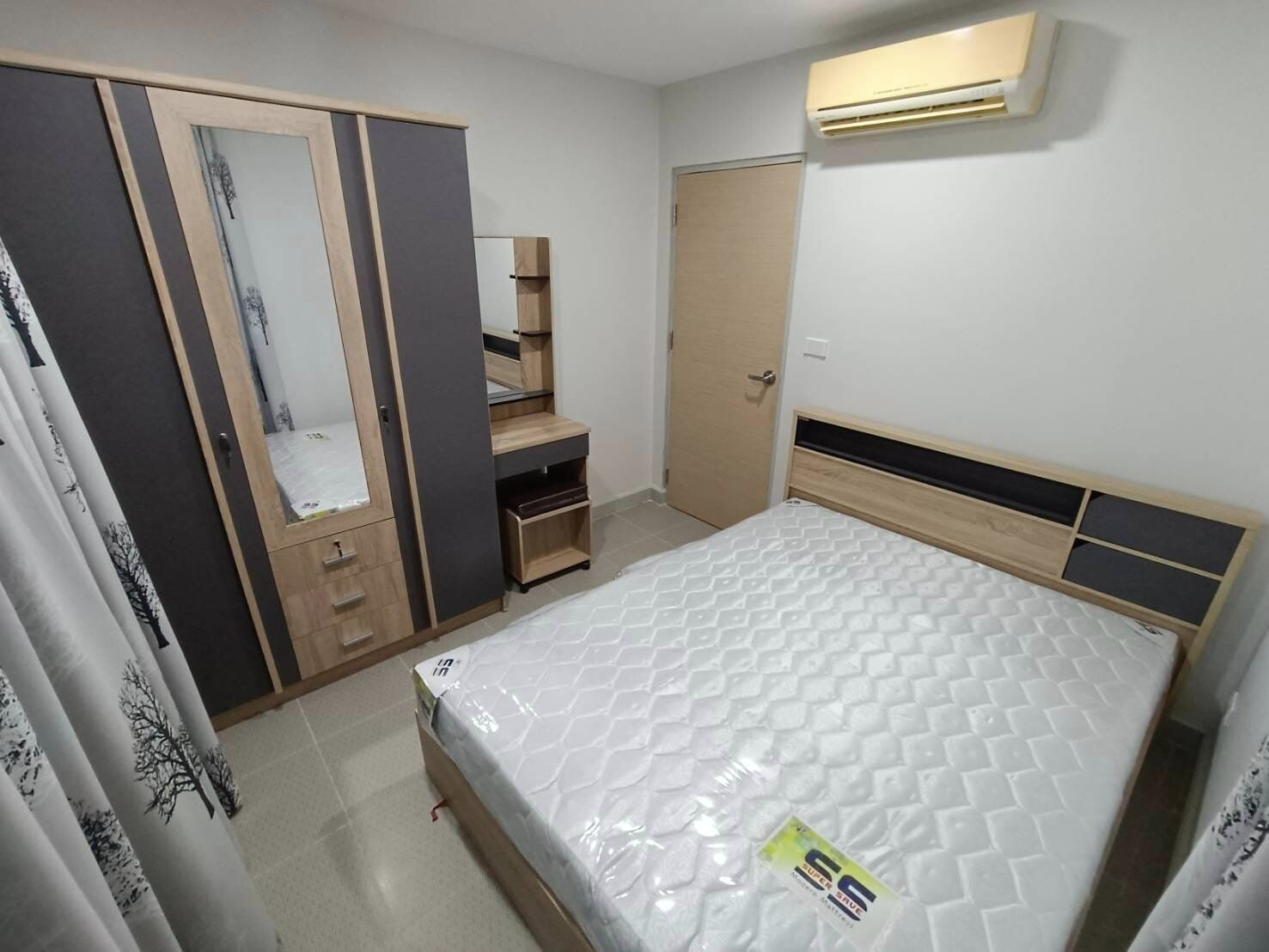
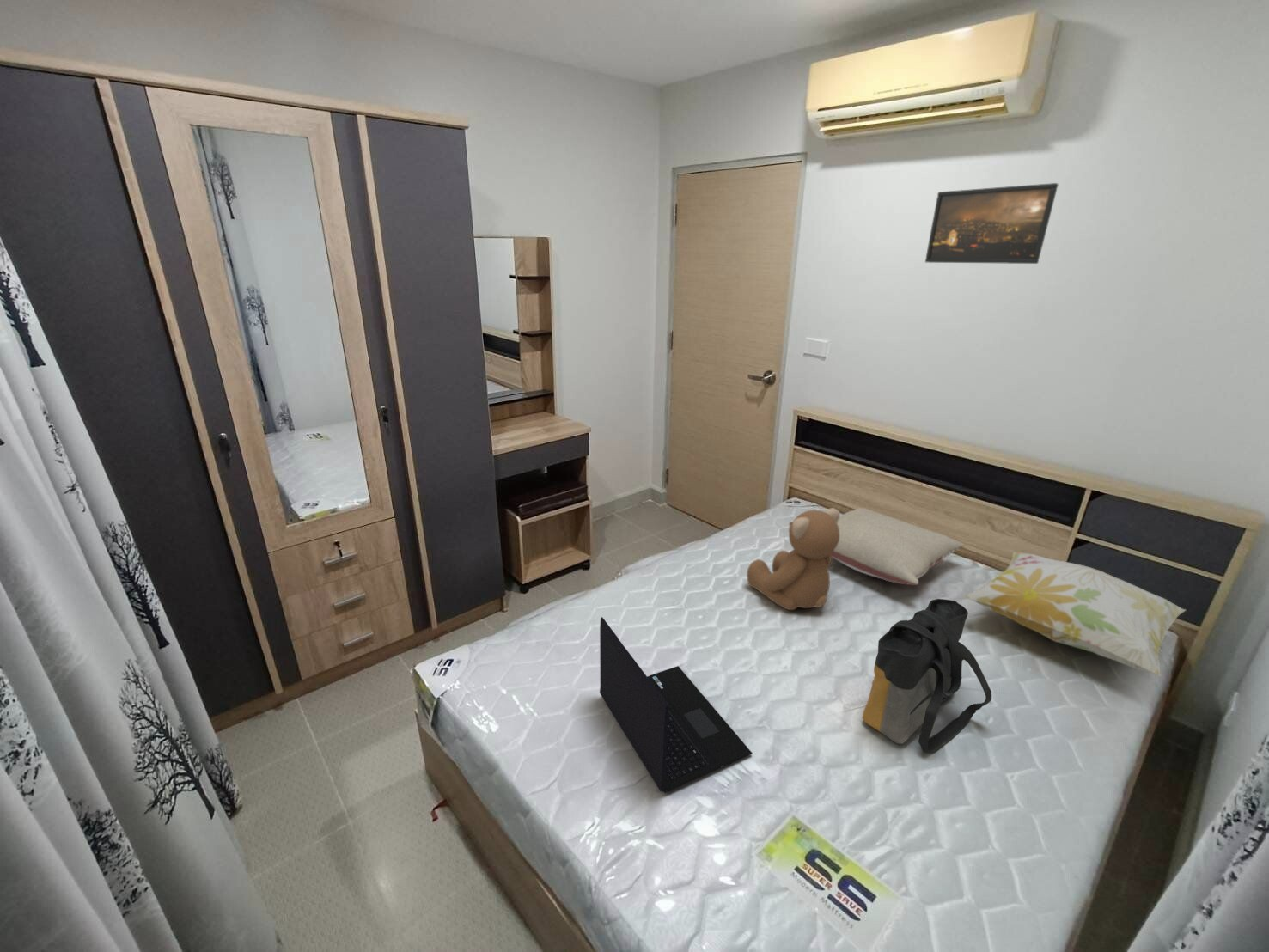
+ teddy bear [746,507,841,611]
+ tote bag [862,598,992,754]
+ pillow [831,507,966,586]
+ laptop [599,616,753,793]
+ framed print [924,182,1059,265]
+ decorative pillow [964,551,1187,677]
